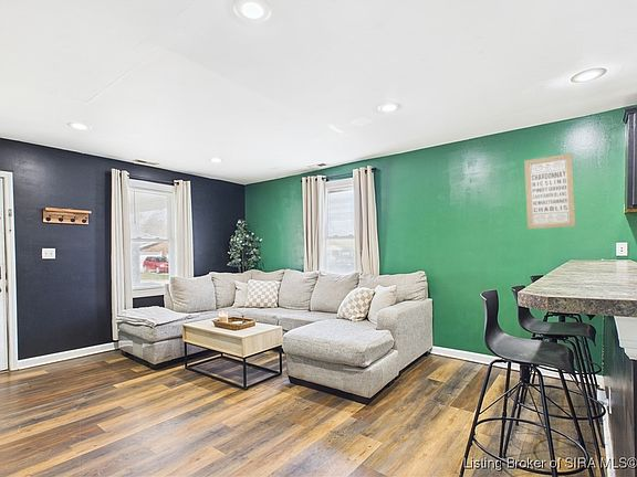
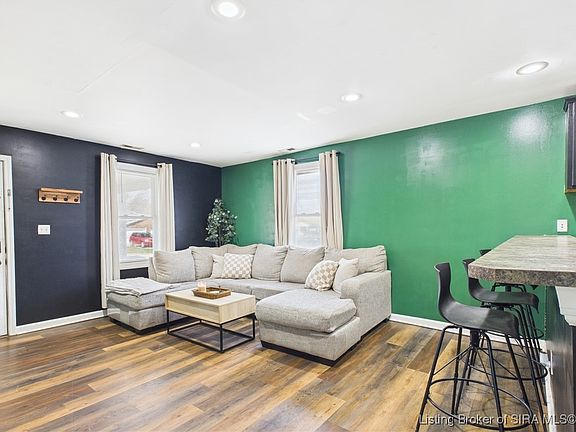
- wall art [523,152,576,230]
